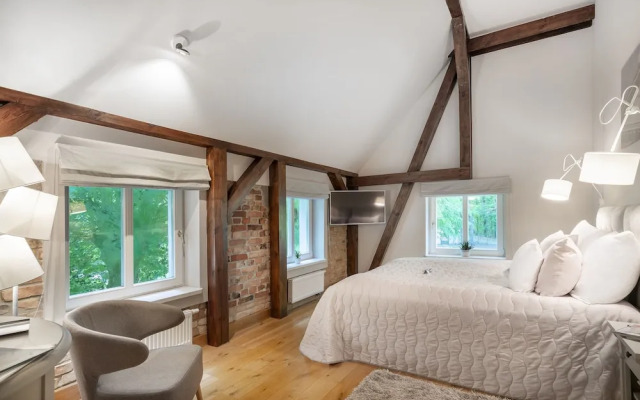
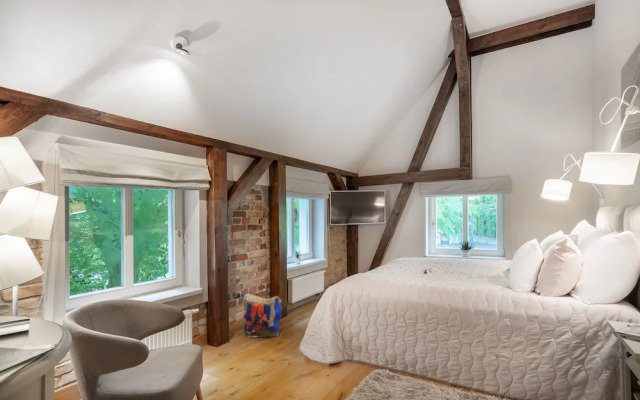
+ backpack [240,292,283,338]
